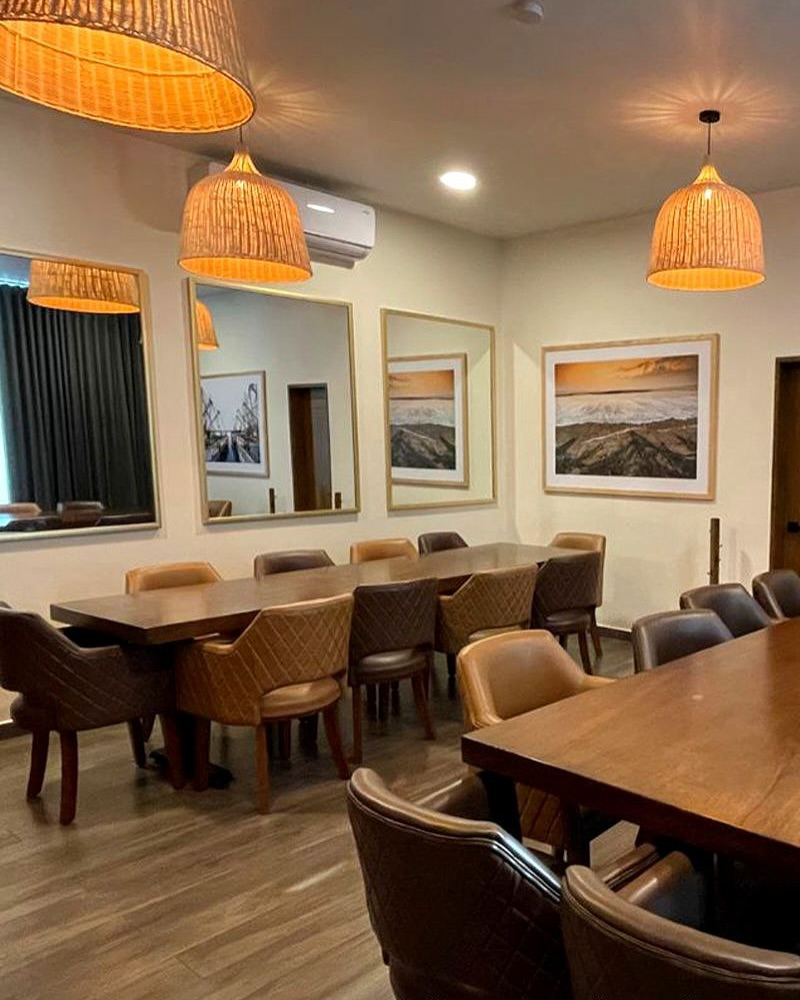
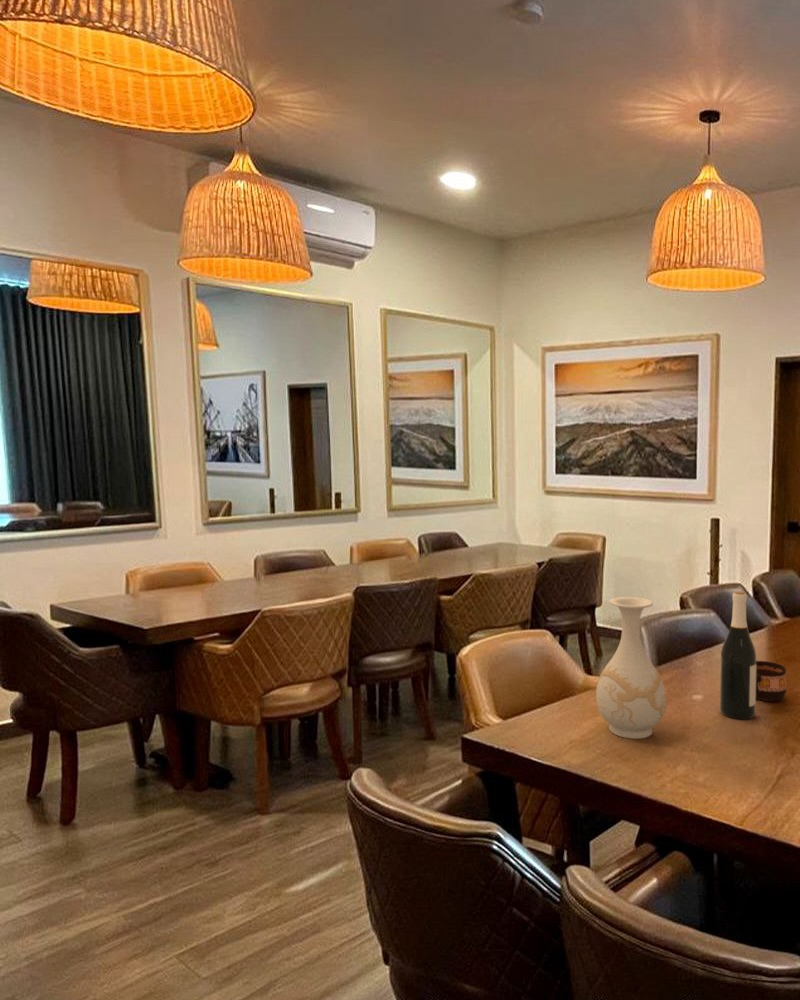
+ cup [756,660,787,702]
+ wine bottle [719,590,757,720]
+ vase [595,596,667,740]
